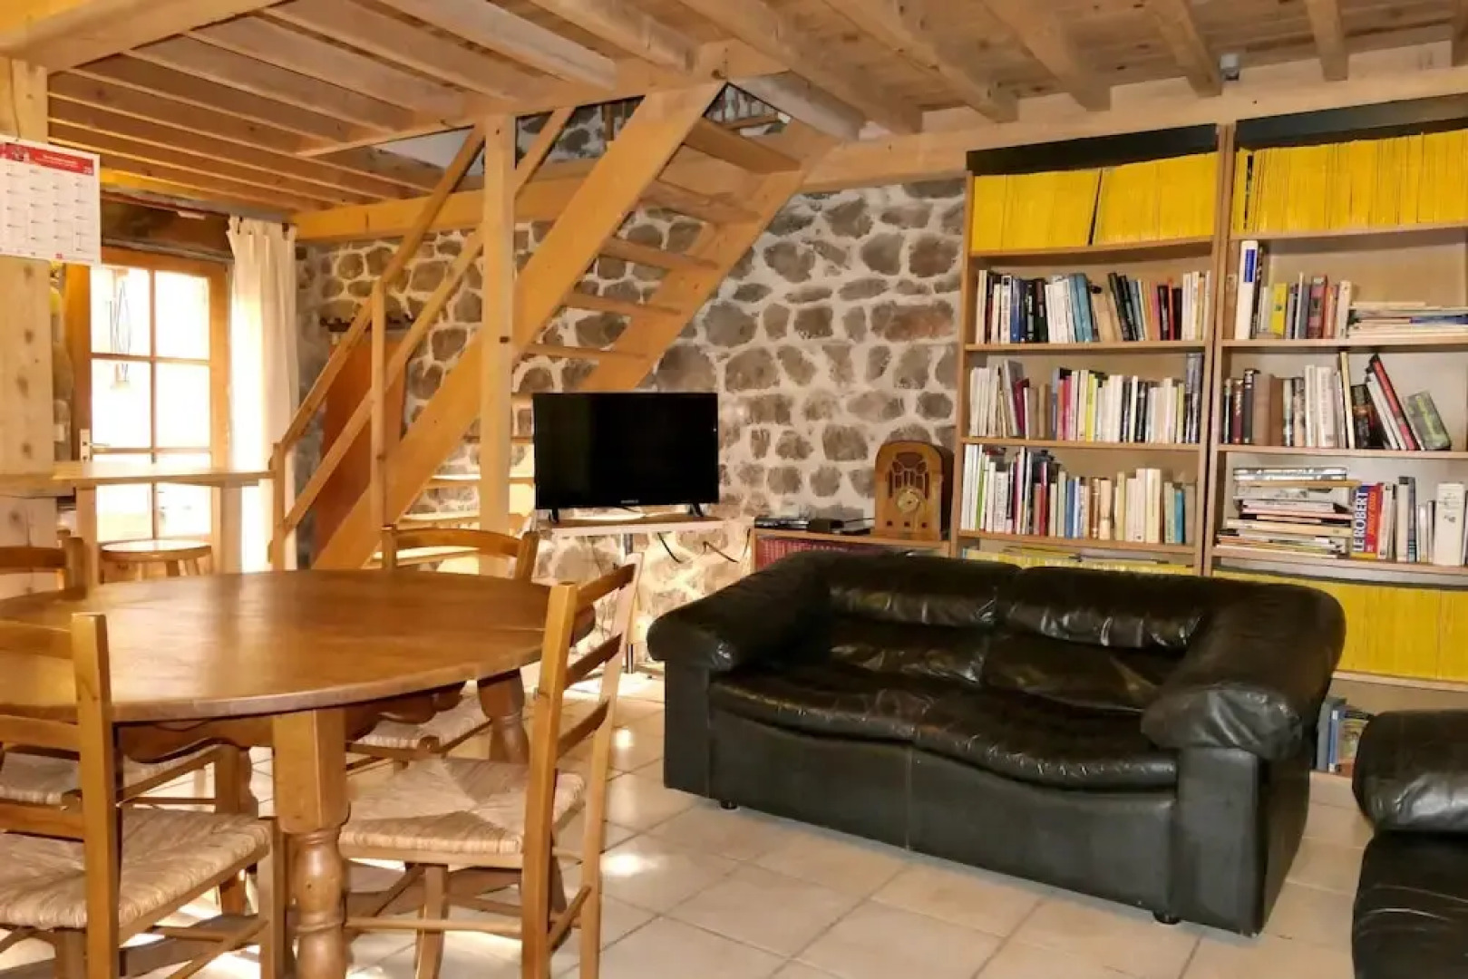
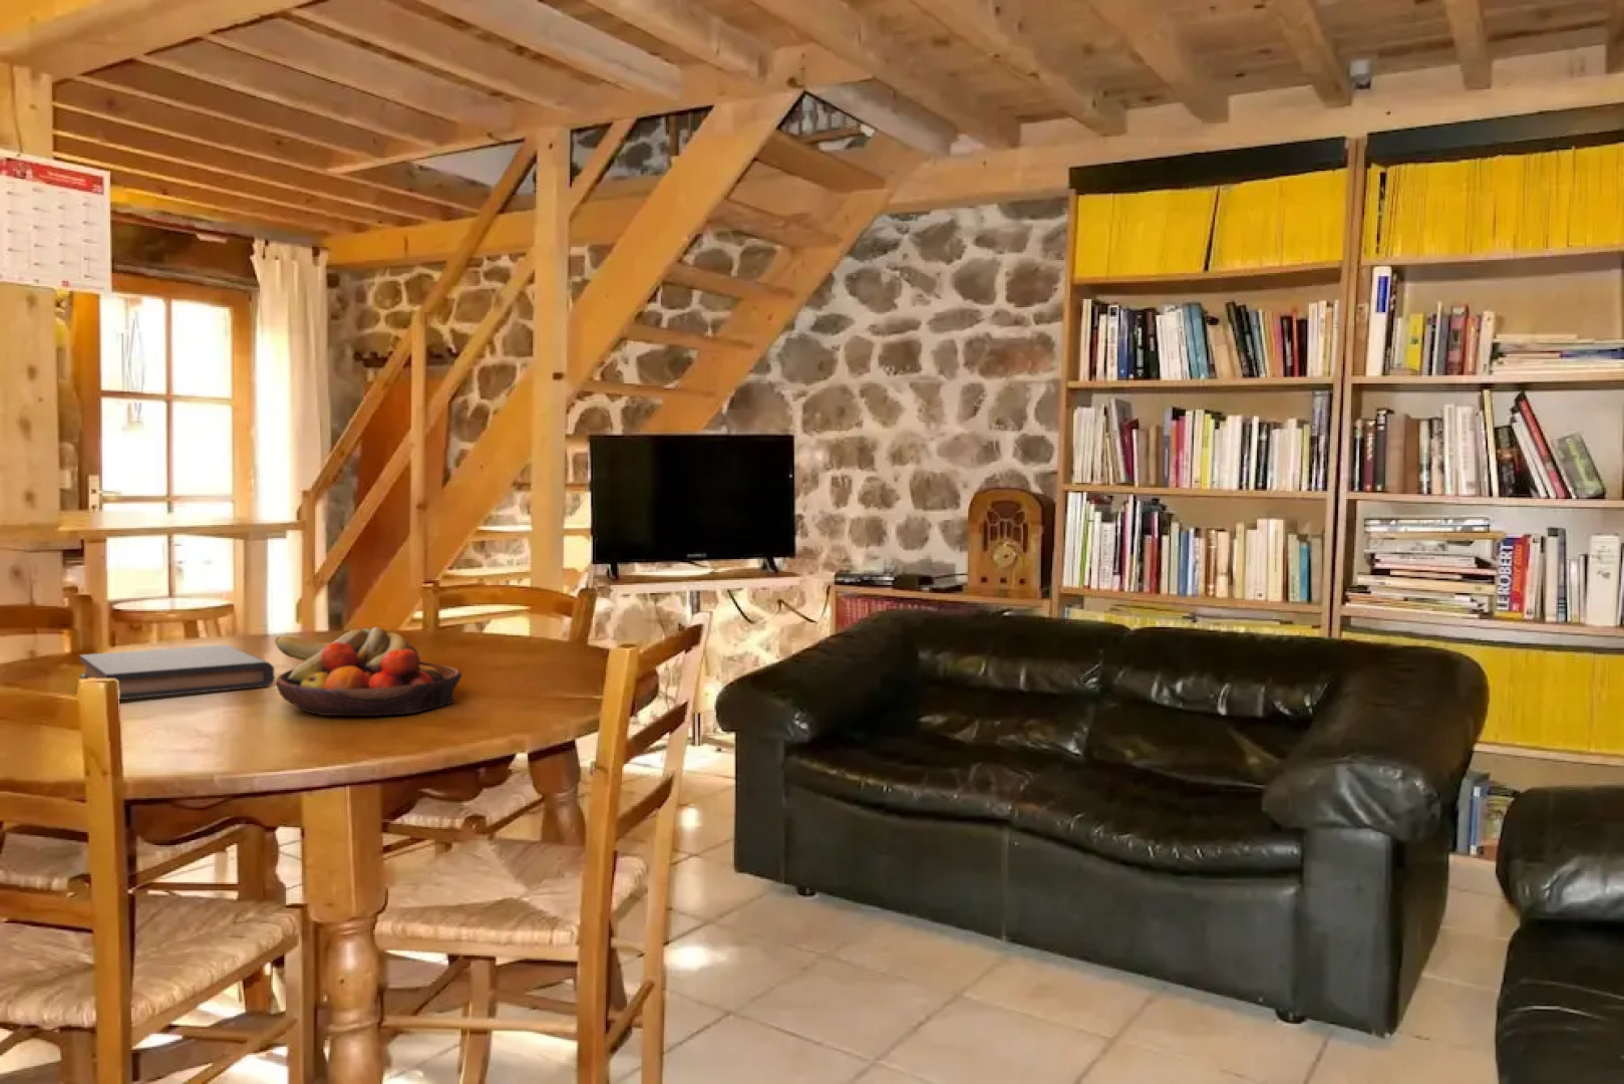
+ fruit bowl [273,627,462,716]
+ book [79,645,276,700]
